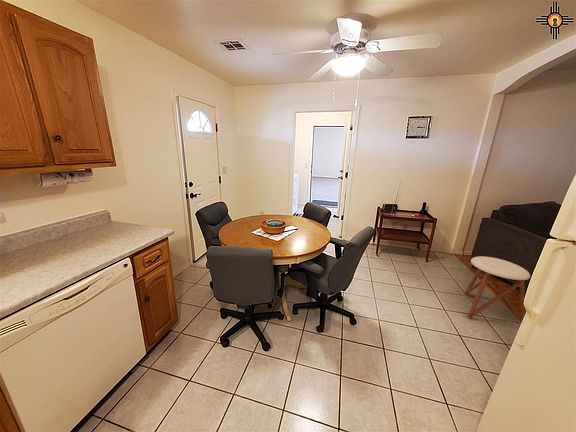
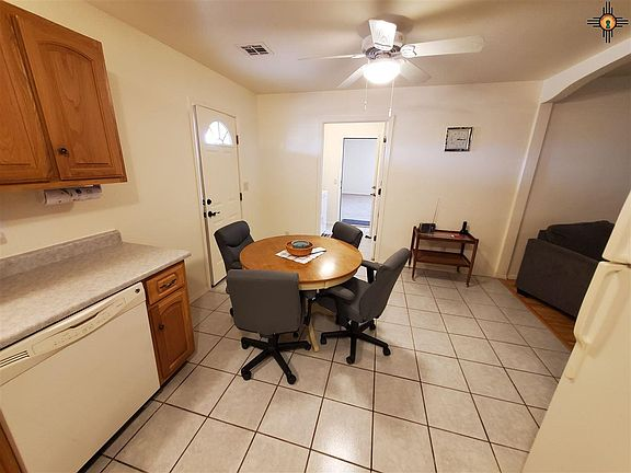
- stool [464,255,531,322]
